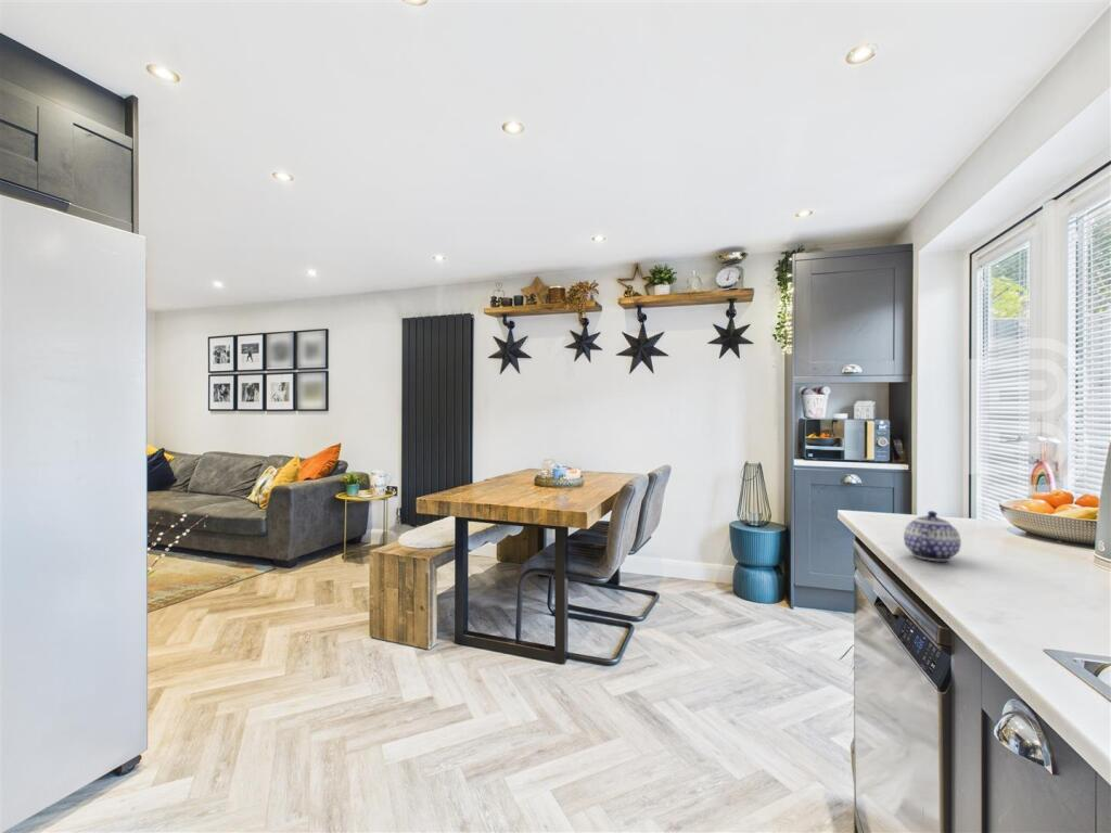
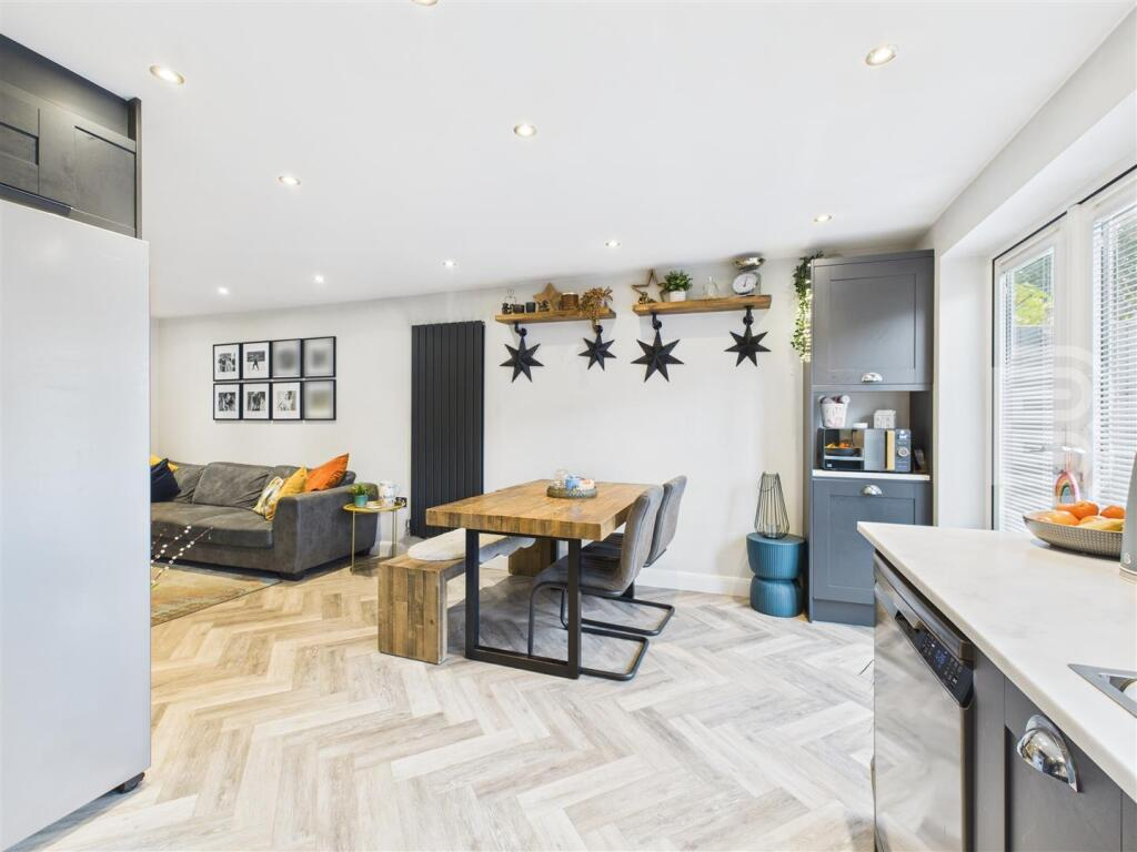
- teapot [903,510,962,562]
